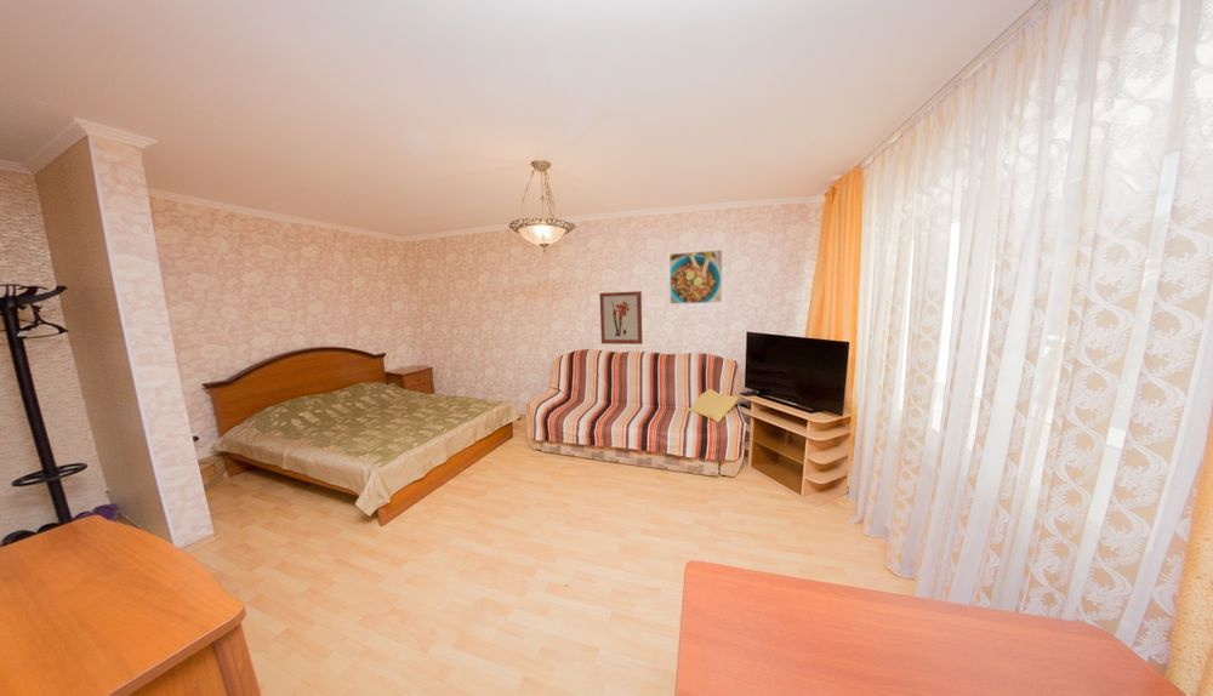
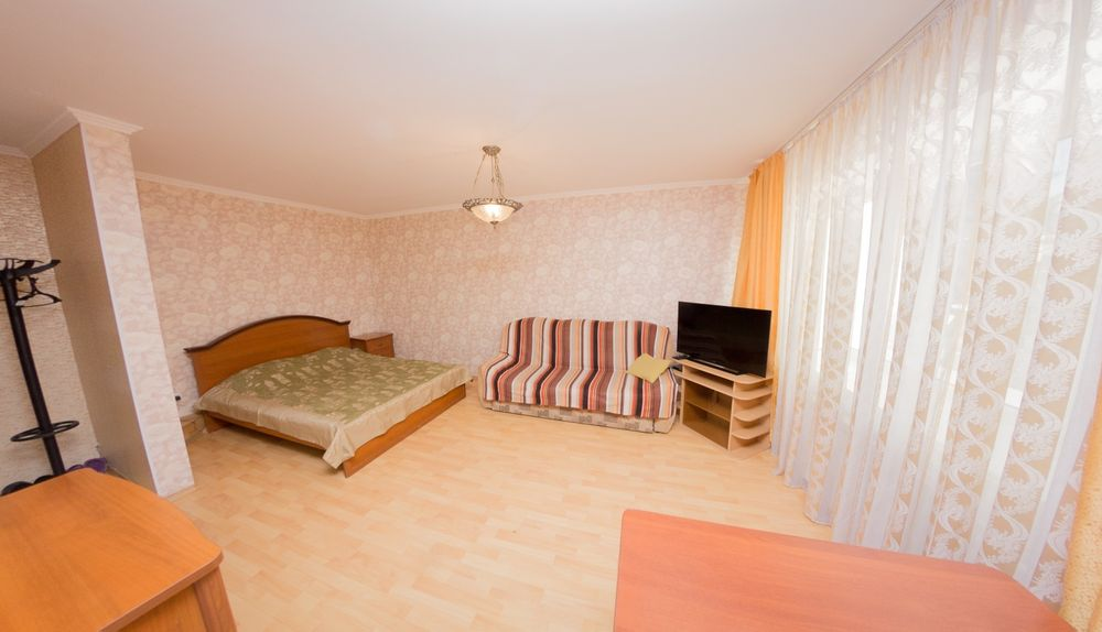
- wall art [598,290,644,346]
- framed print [668,249,723,306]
